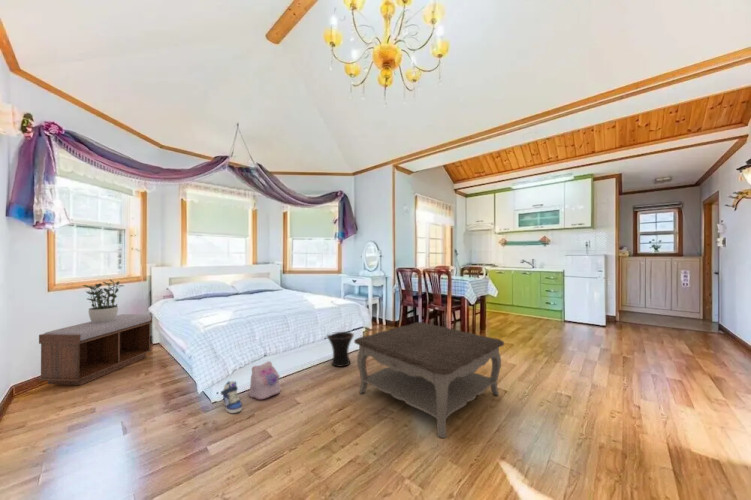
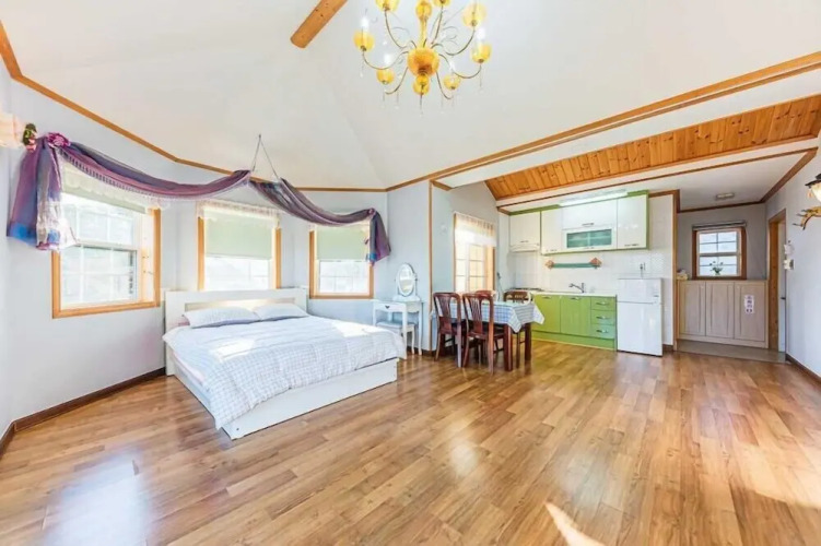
- plush toy [248,360,281,400]
- coffee table [353,321,505,439]
- sneaker [220,380,243,414]
- potted plant [82,279,125,323]
- bench [38,313,153,386]
- vase [326,331,355,368]
